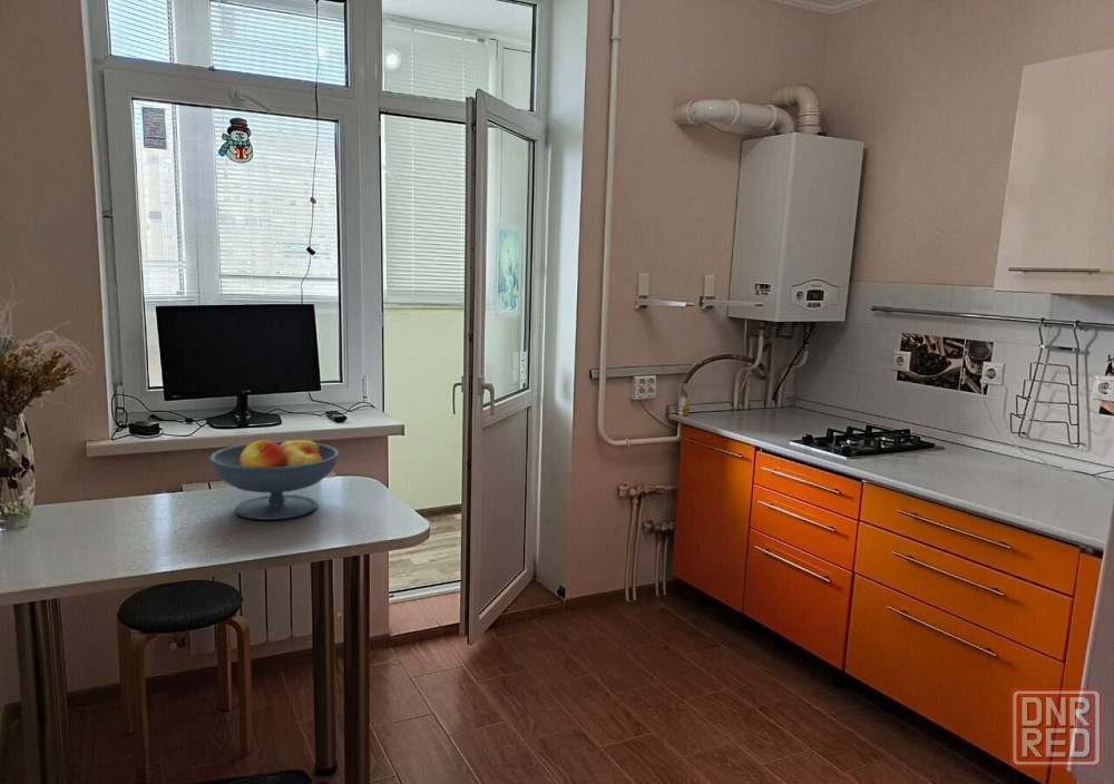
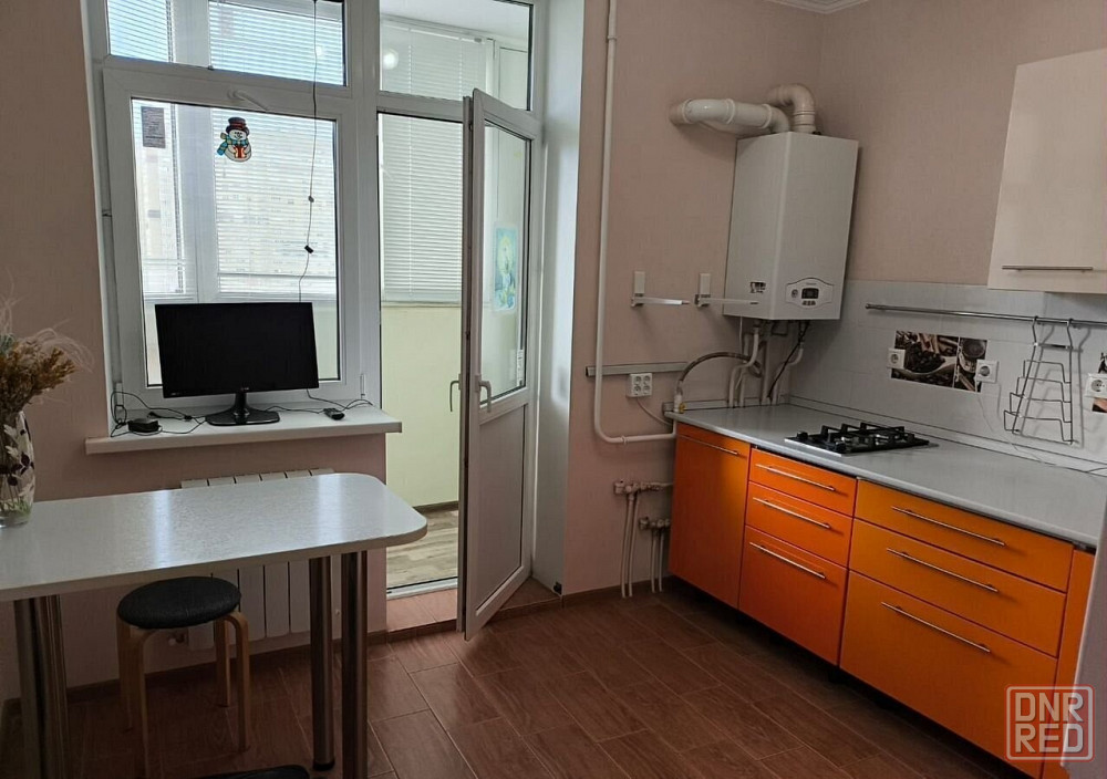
- fruit bowl [208,434,340,521]
